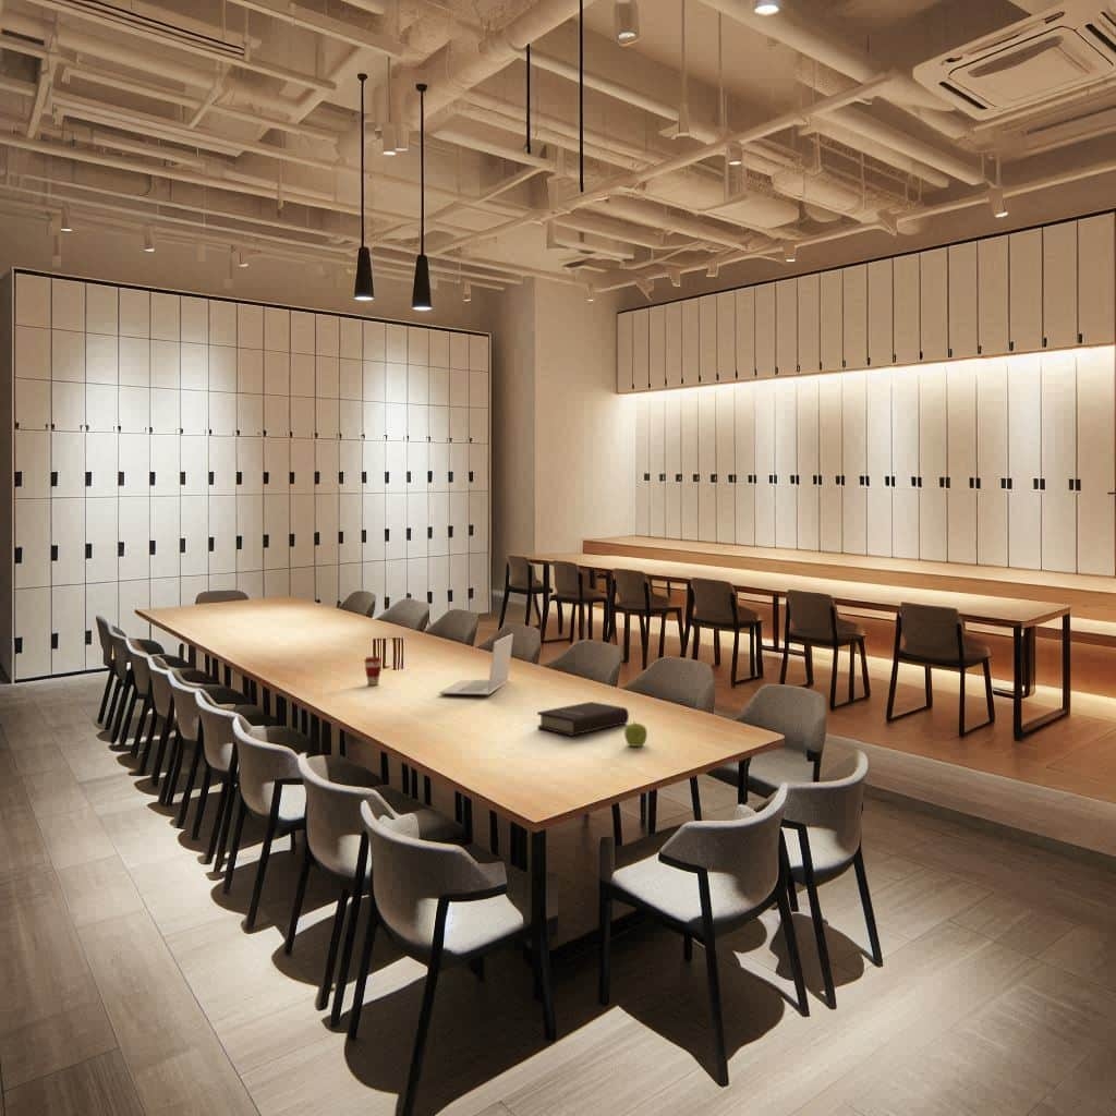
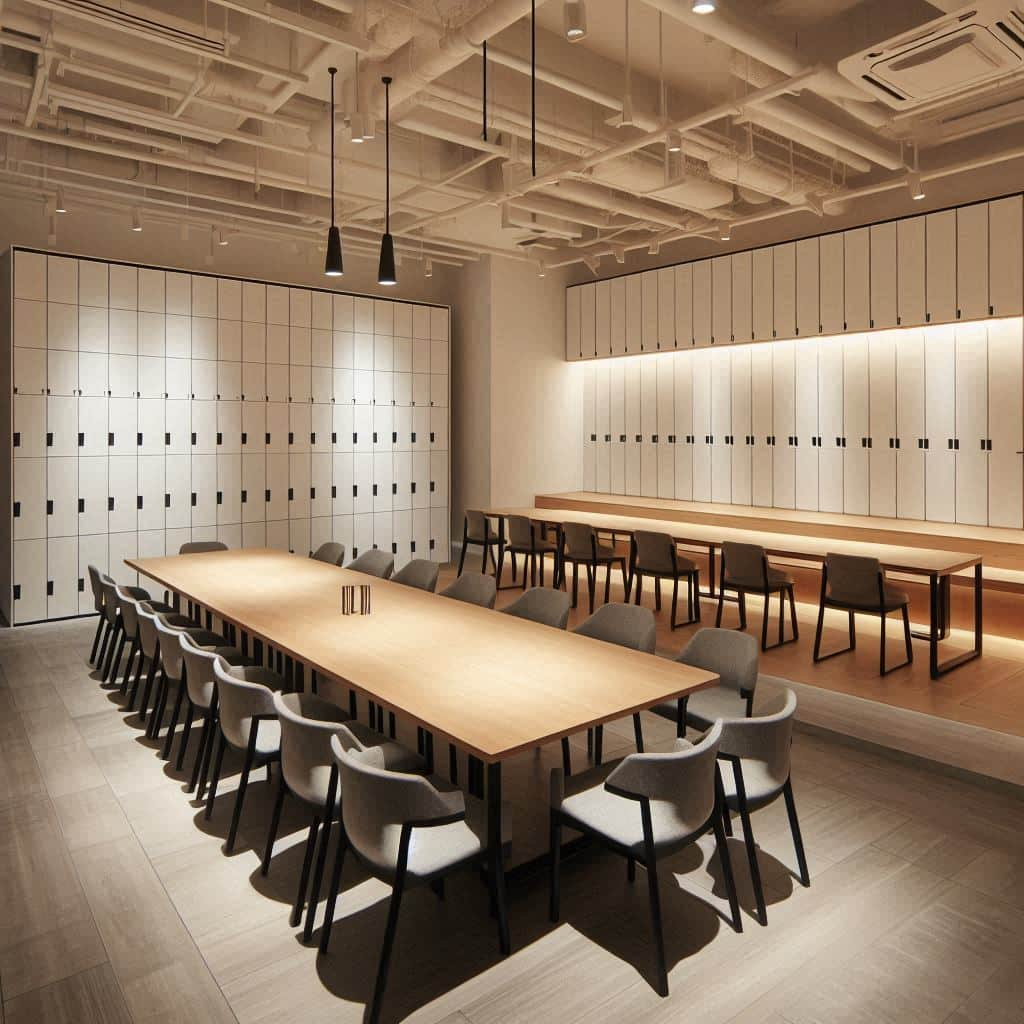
- coffee cup [363,656,383,687]
- fruit [623,720,648,748]
- laptop [438,632,514,696]
- book [536,701,630,737]
